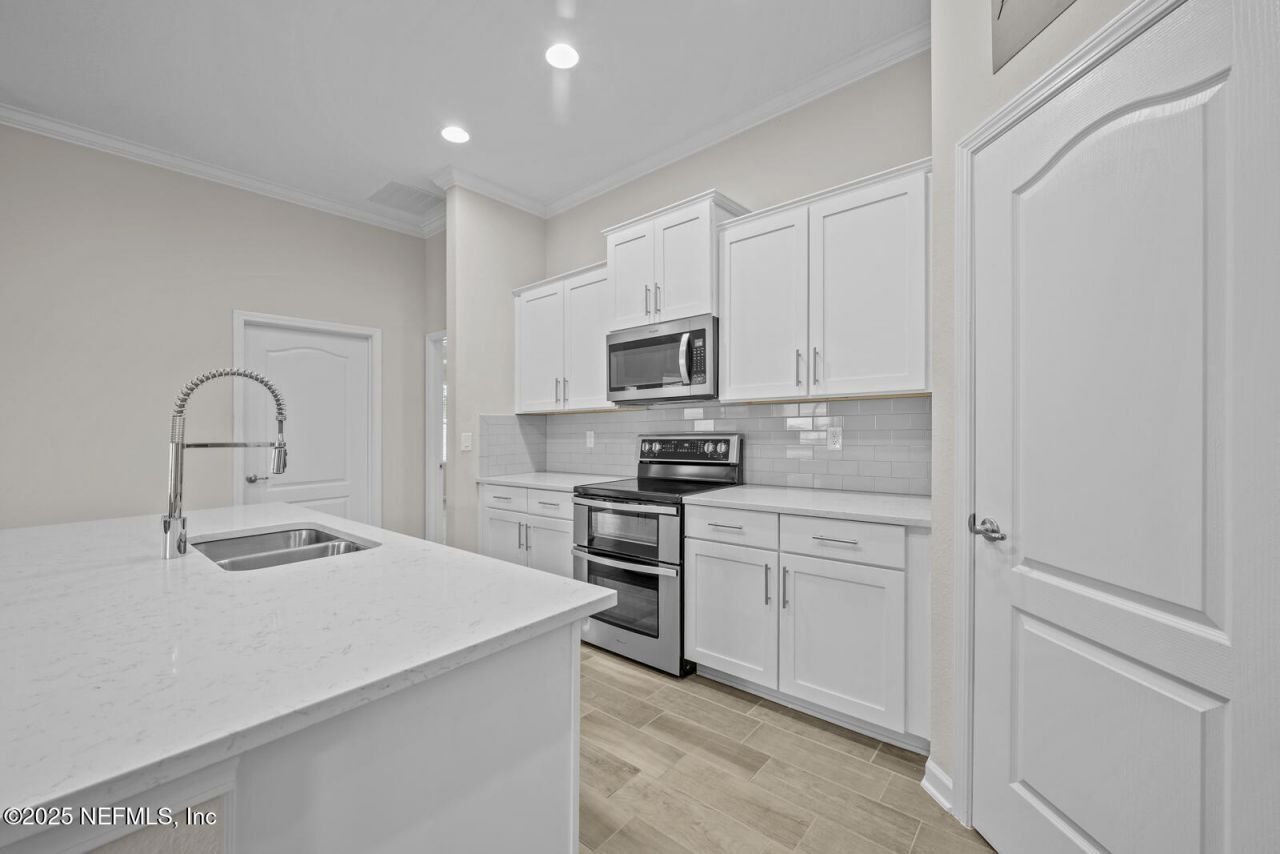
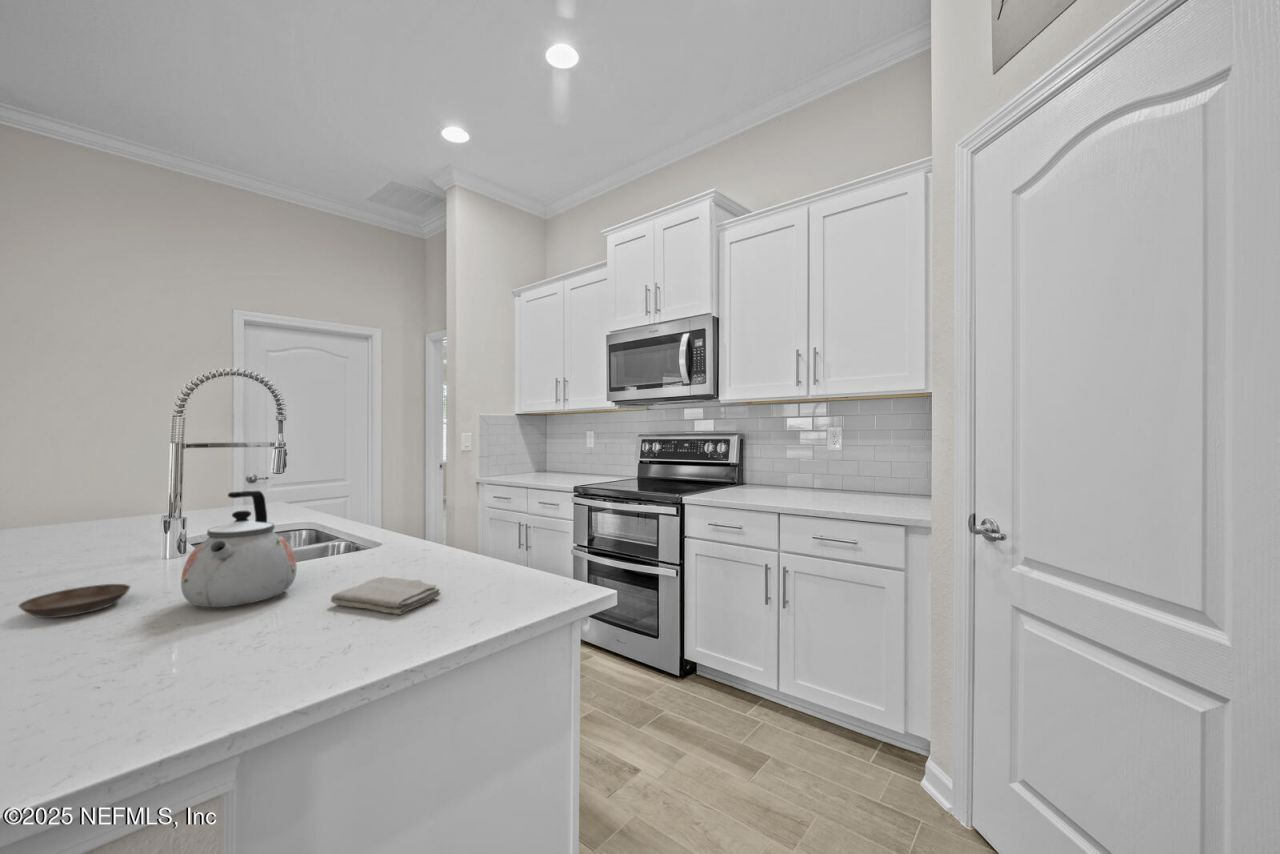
+ saucer [17,583,132,619]
+ washcloth [330,576,442,616]
+ kettle [180,490,298,608]
